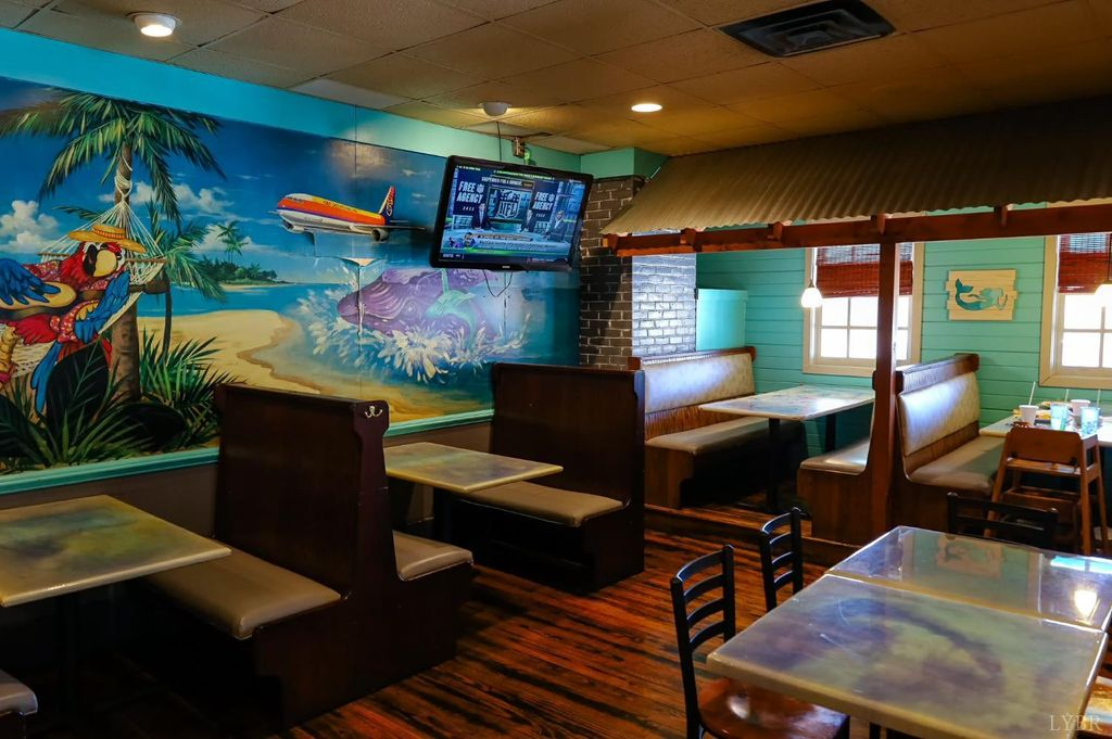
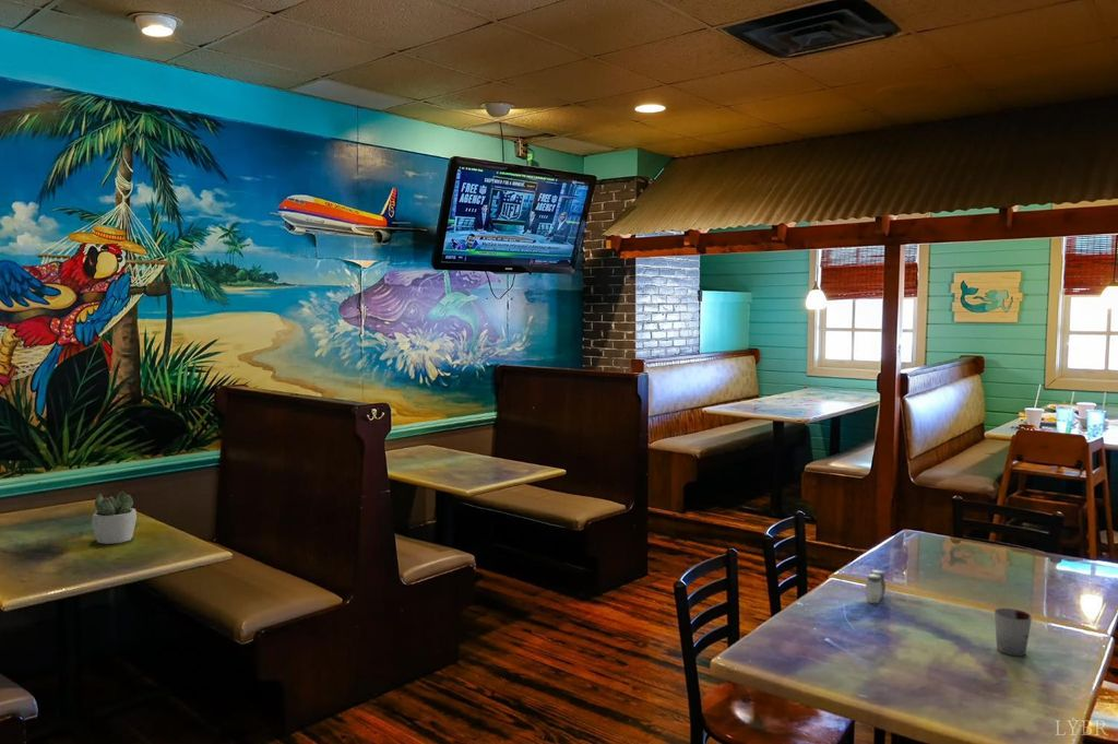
+ succulent plant [91,491,138,545]
+ cup [994,607,1033,657]
+ salt and pepper shaker [865,569,887,604]
